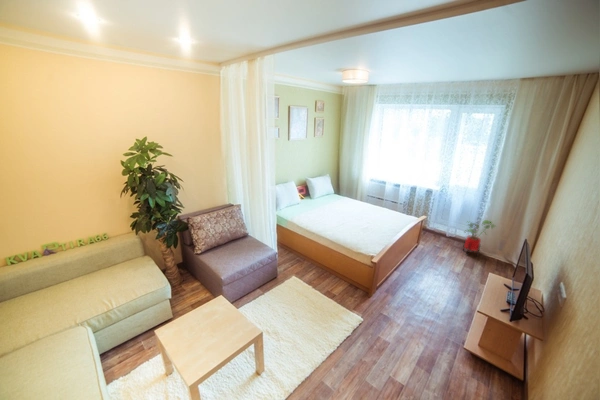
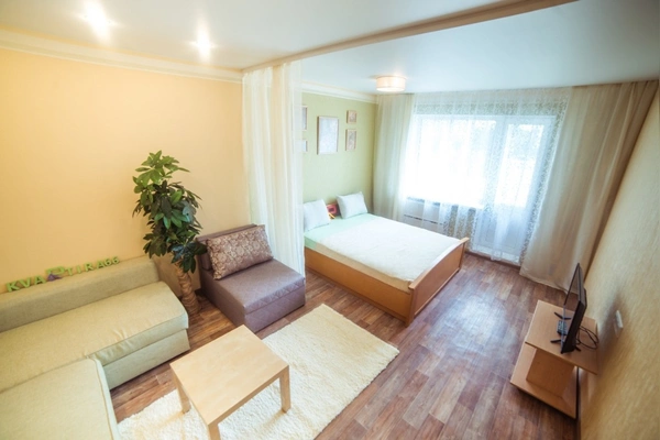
- house plant [462,219,498,257]
